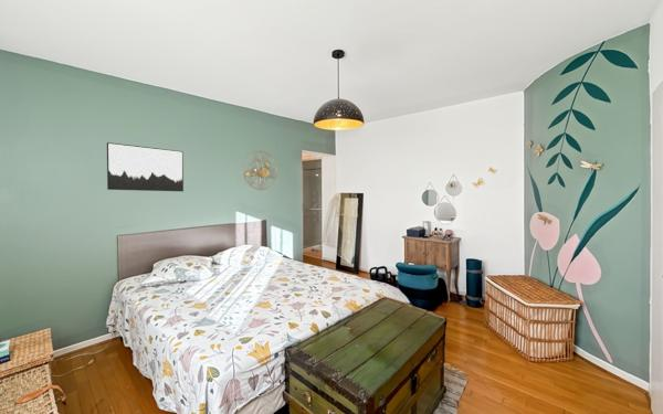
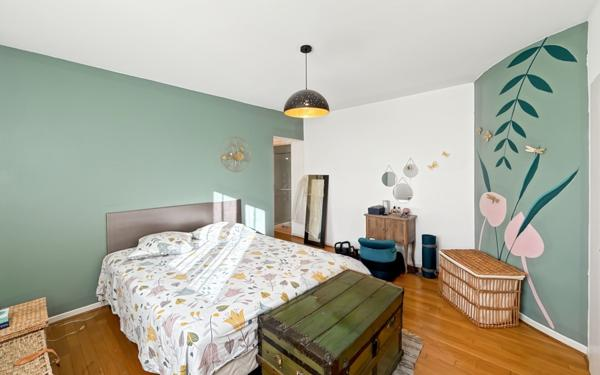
- wall art [106,141,185,192]
